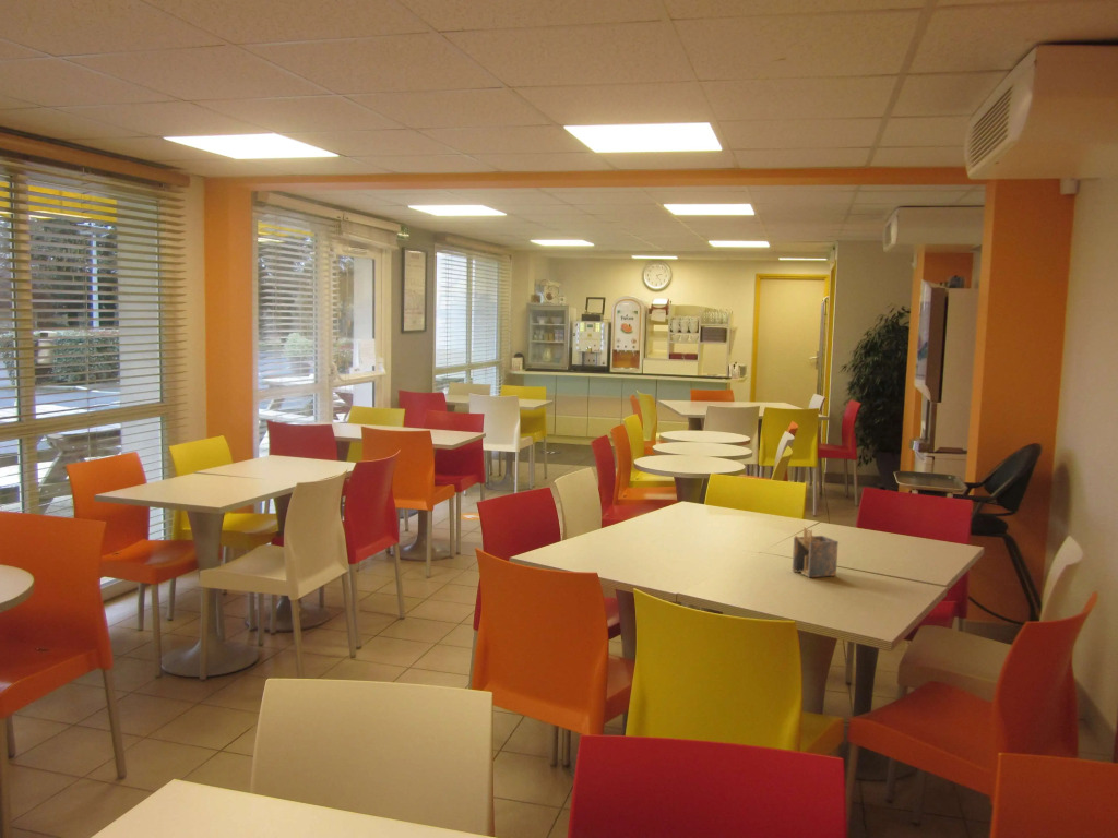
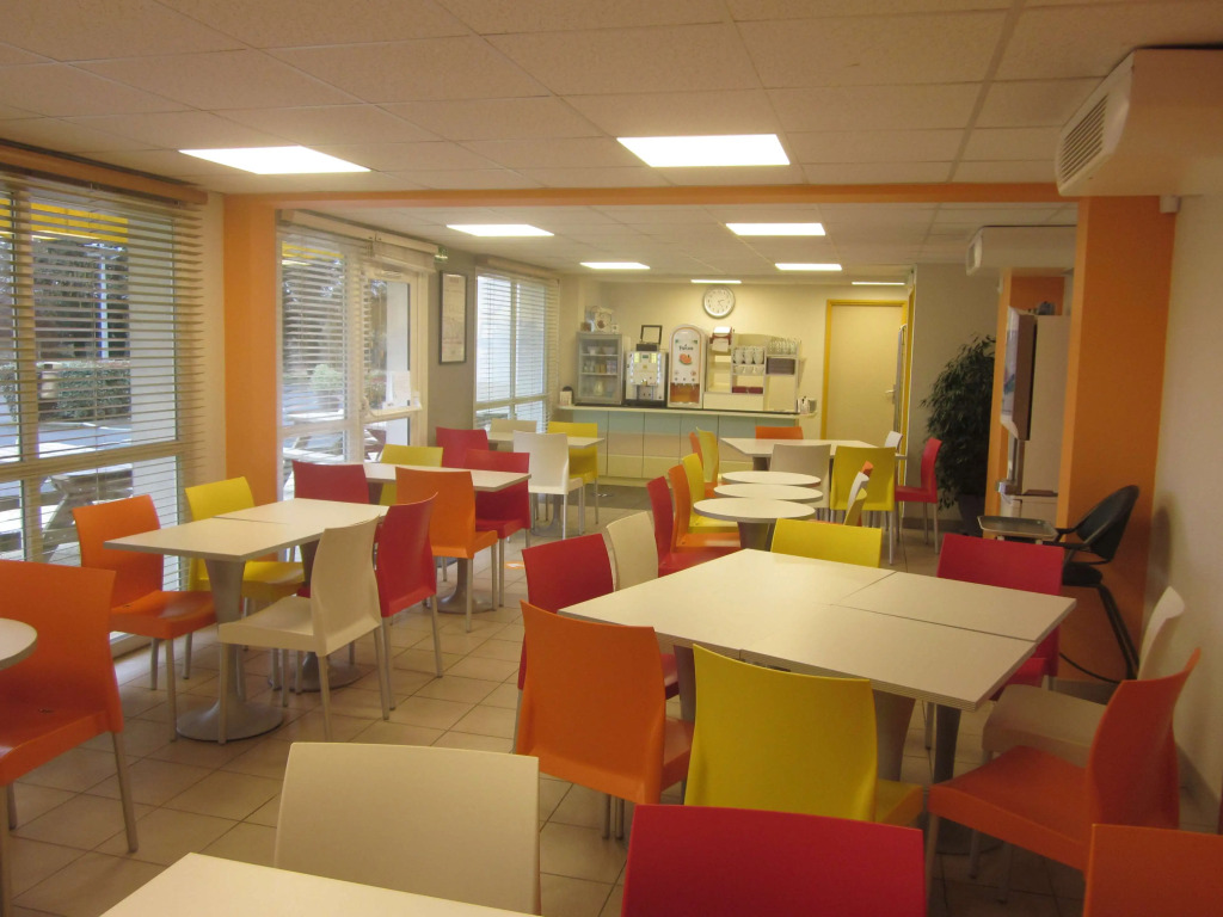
- napkin holder [792,527,840,578]
